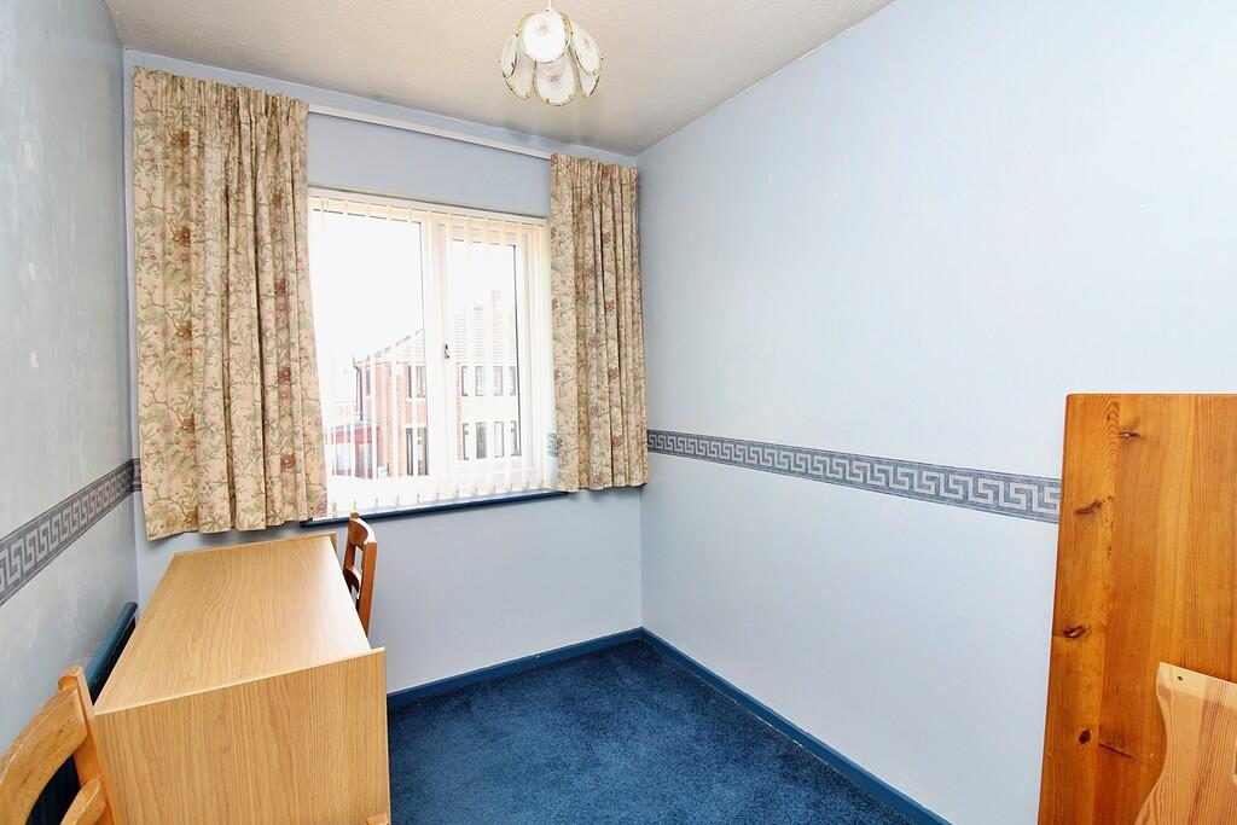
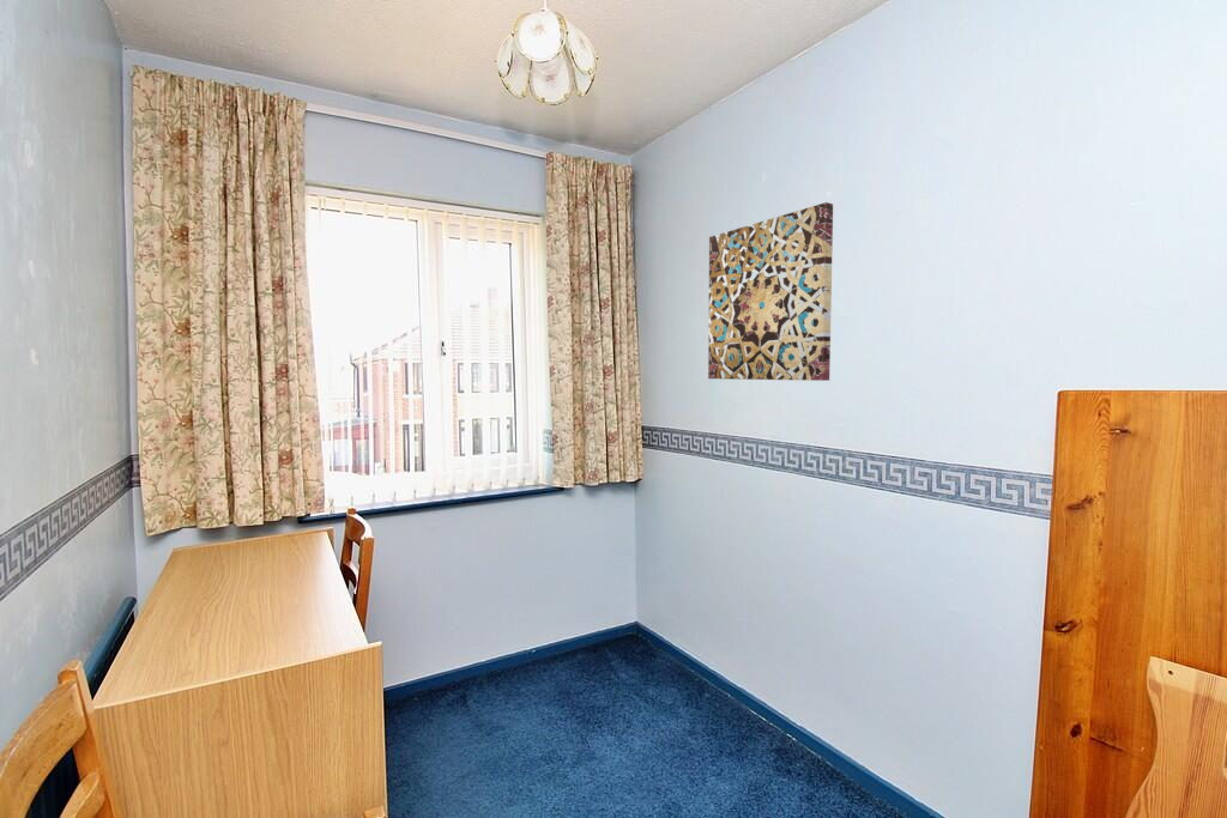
+ wall art [707,201,834,382]
